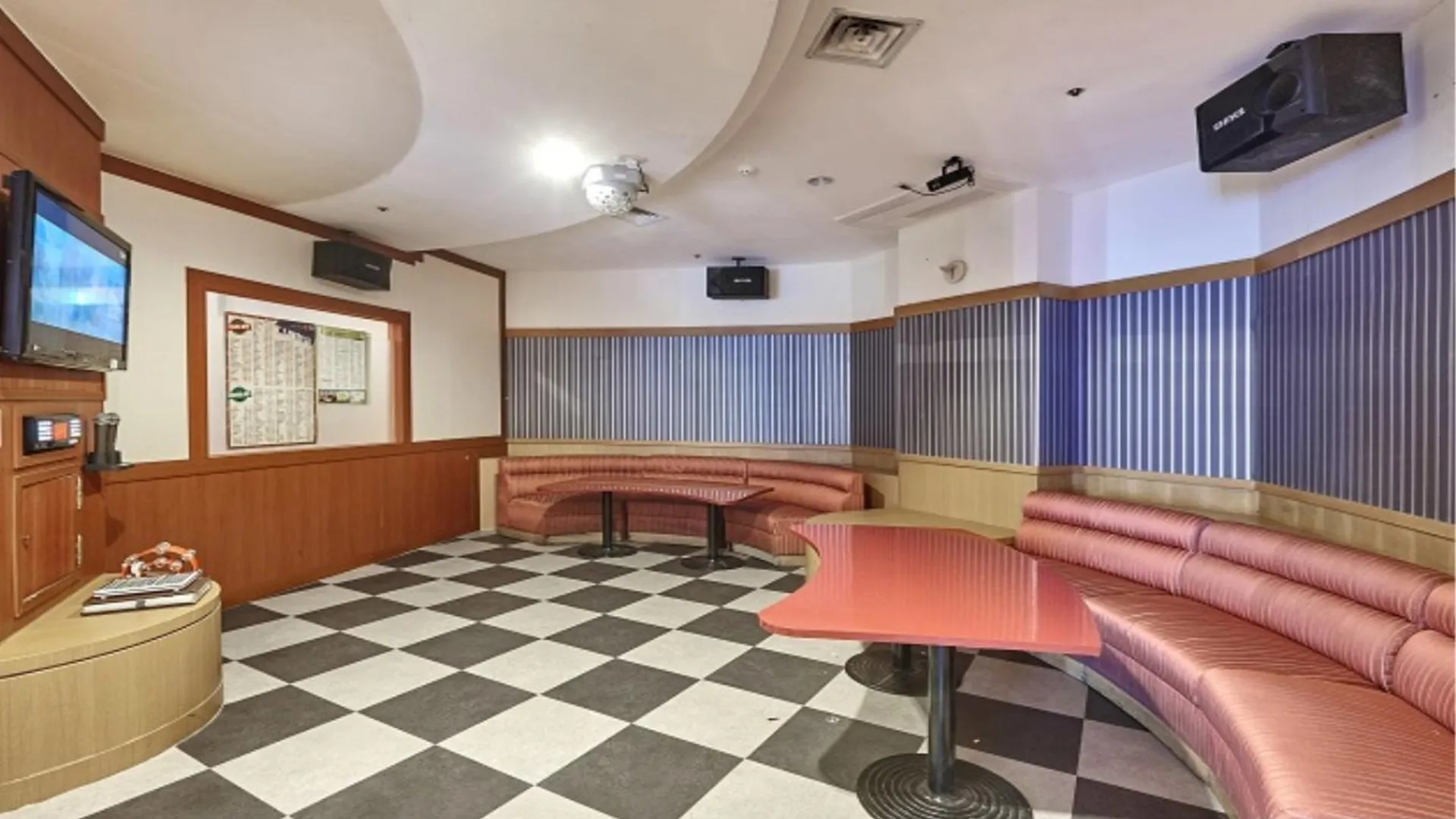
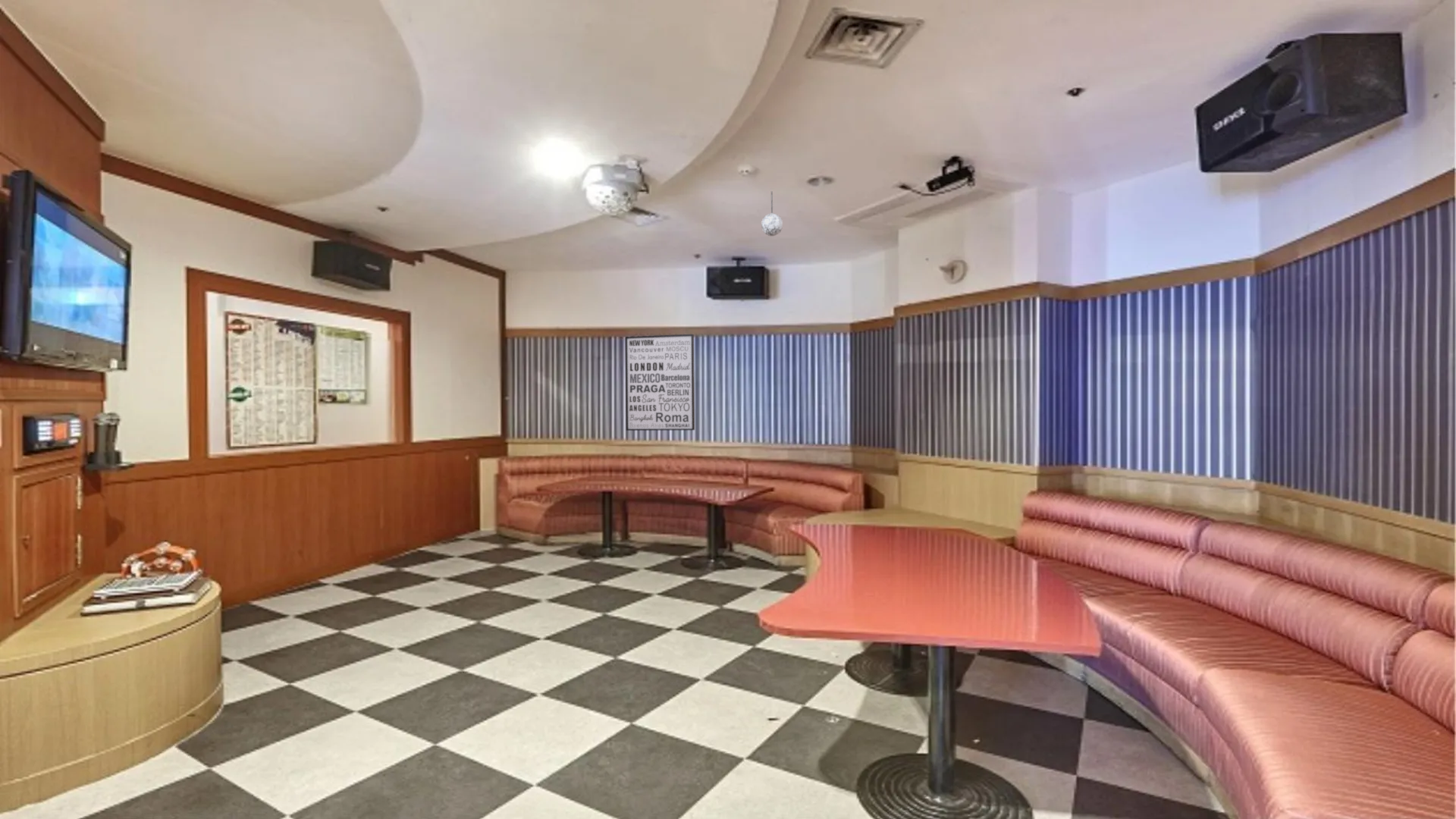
+ wall art [625,334,695,431]
+ disco ball [761,190,783,237]
